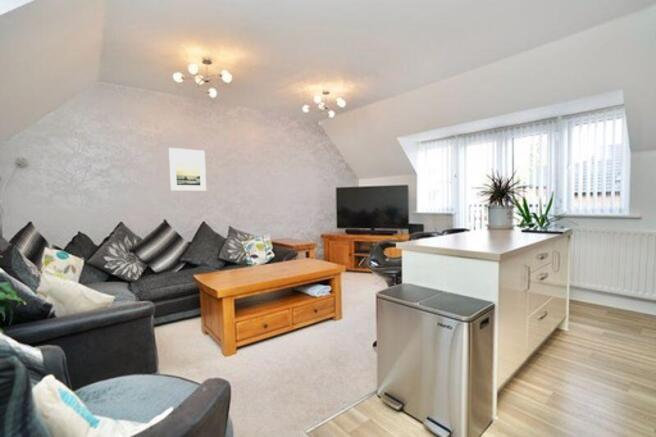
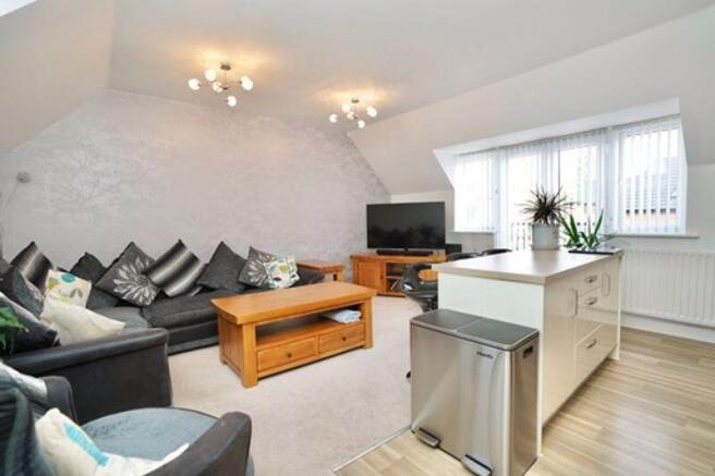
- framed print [168,147,207,192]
